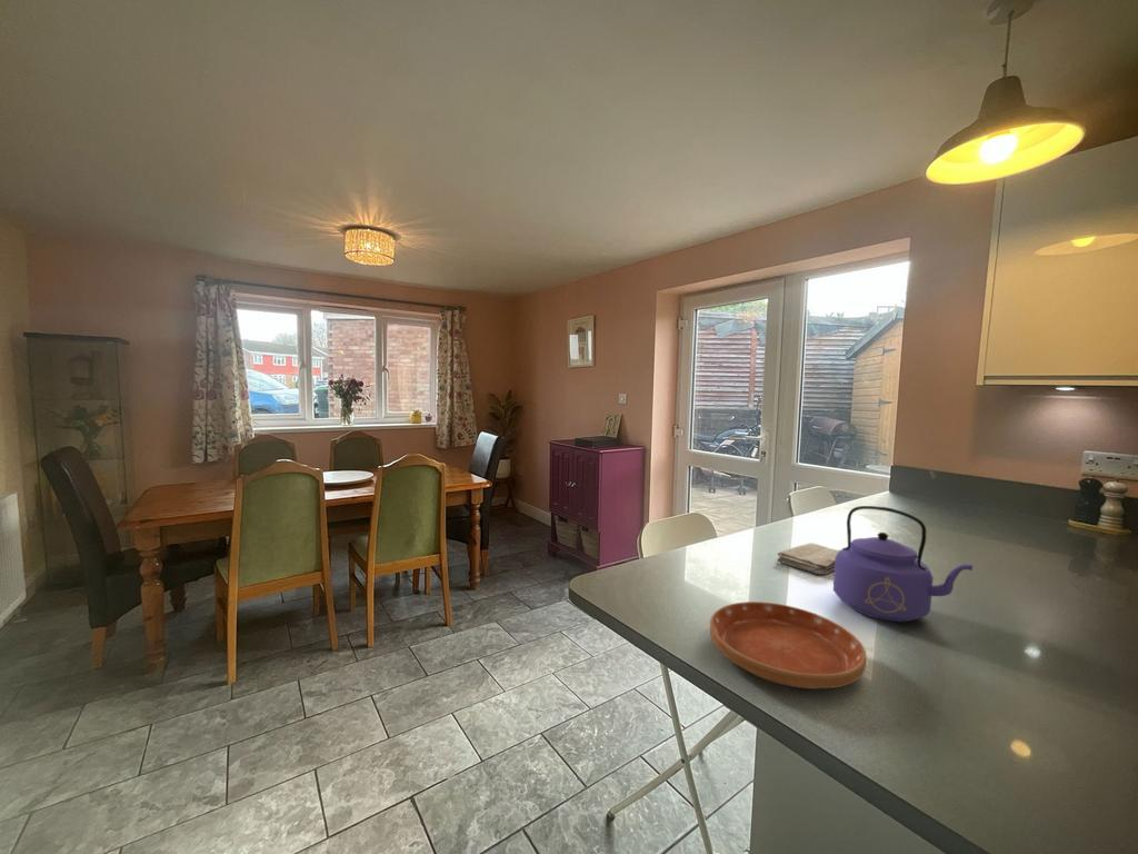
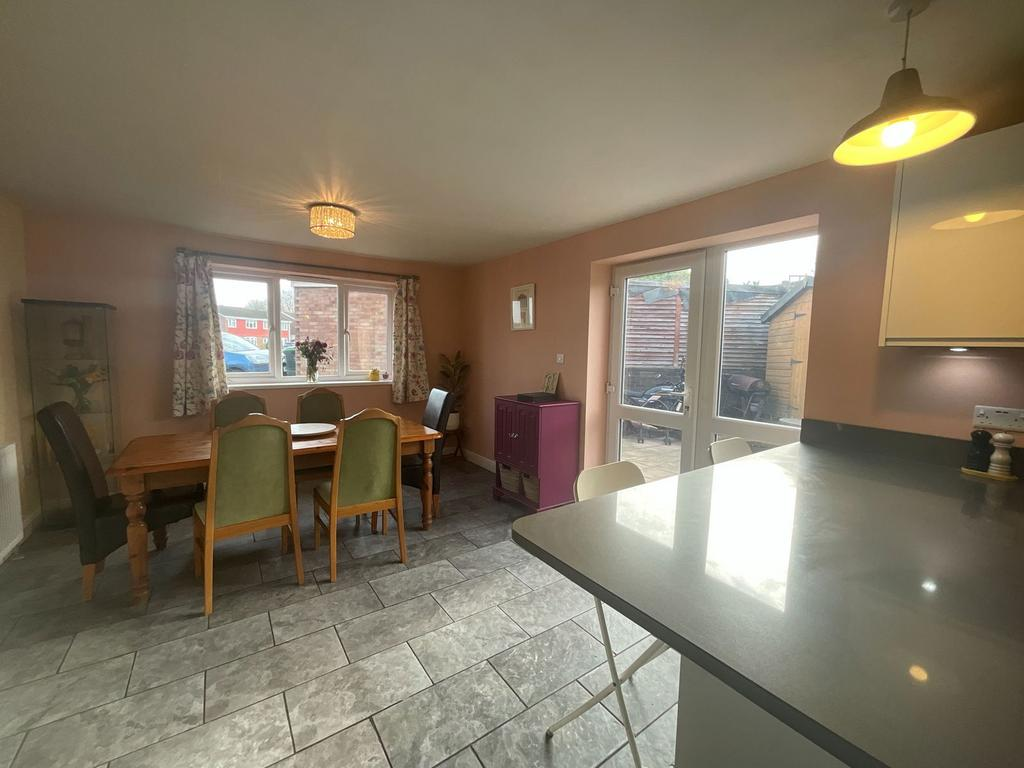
- kettle [832,505,975,623]
- washcloth [776,542,840,576]
- saucer [709,600,867,689]
